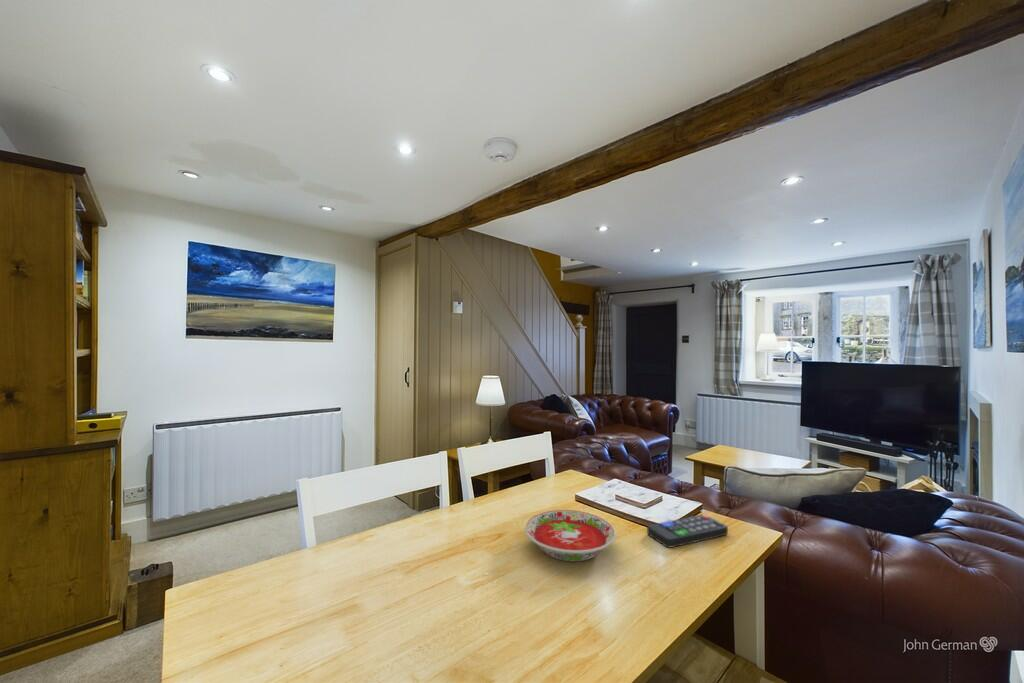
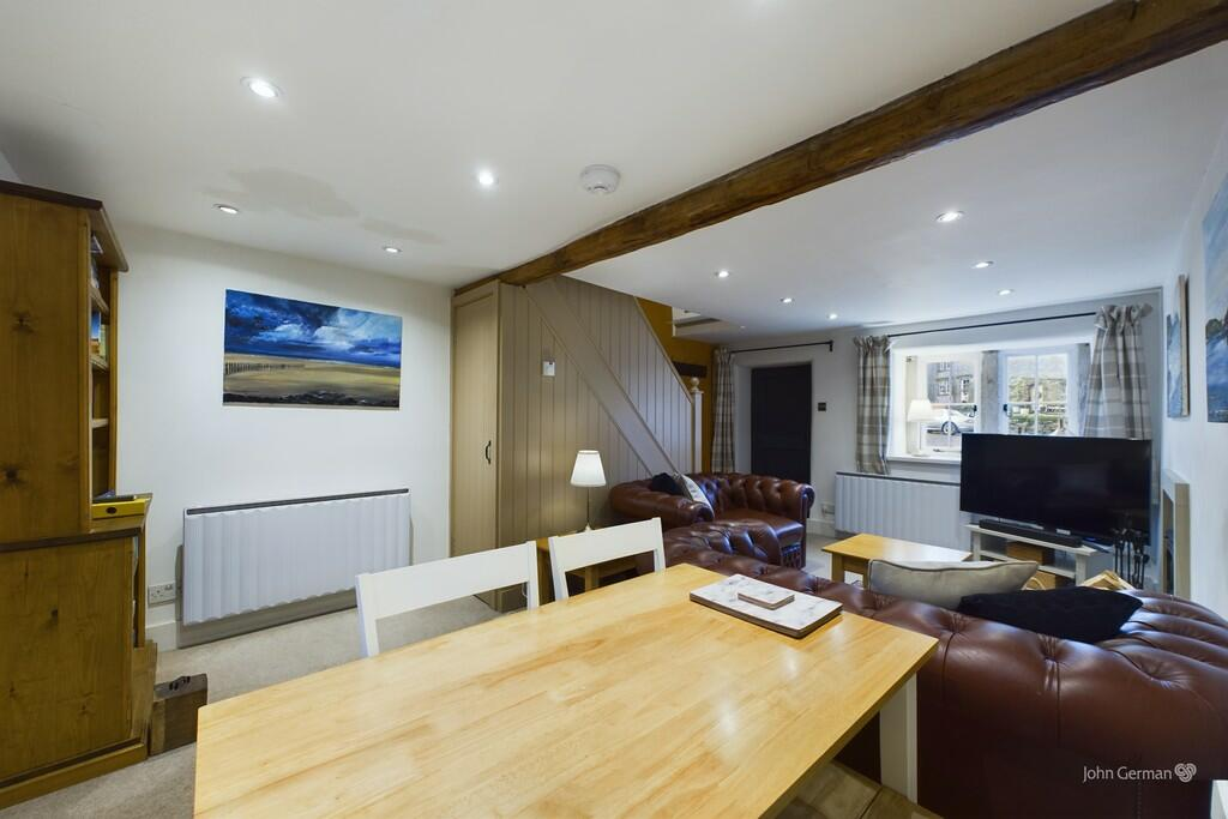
- bowl [524,509,617,562]
- remote control [646,514,729,549]
